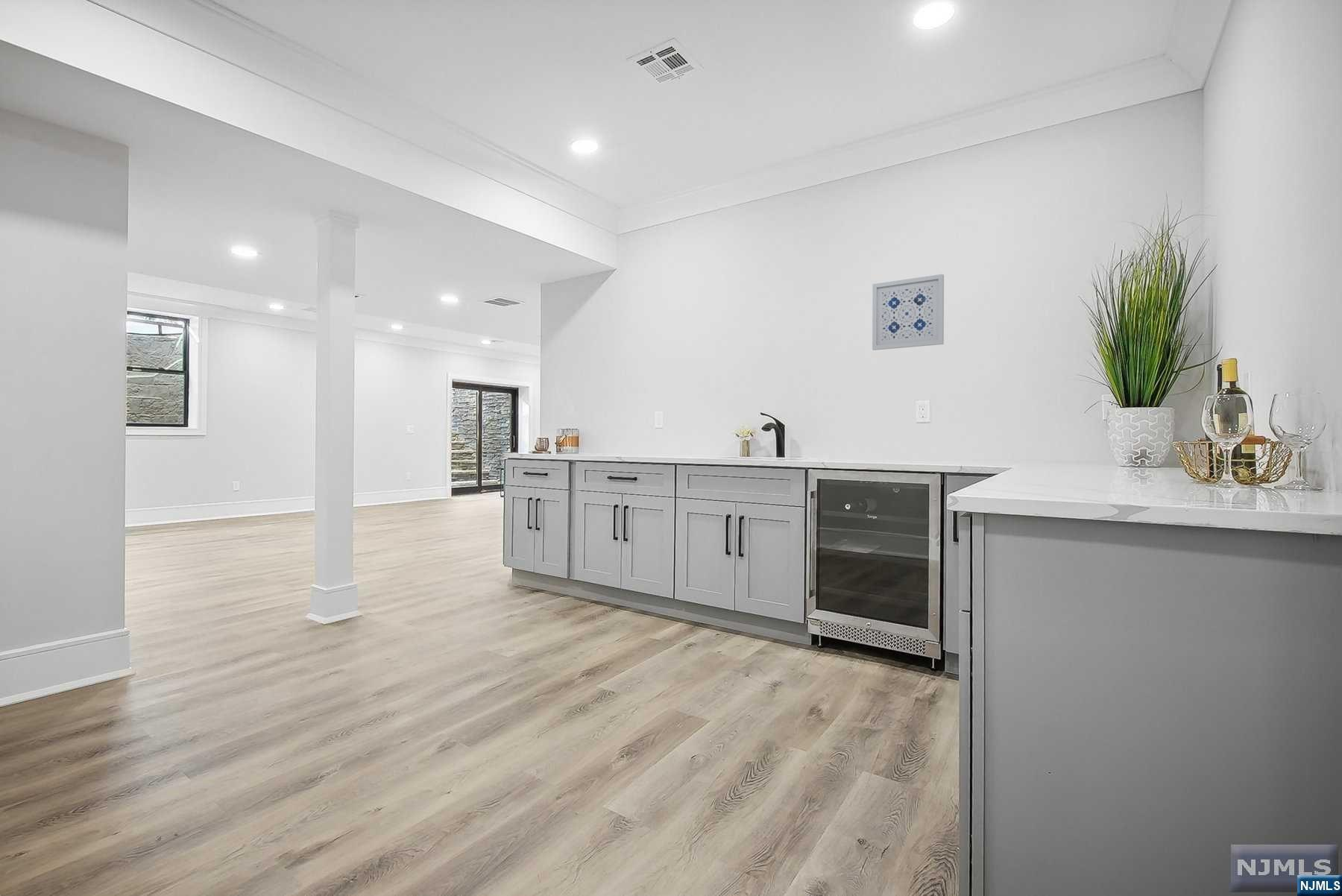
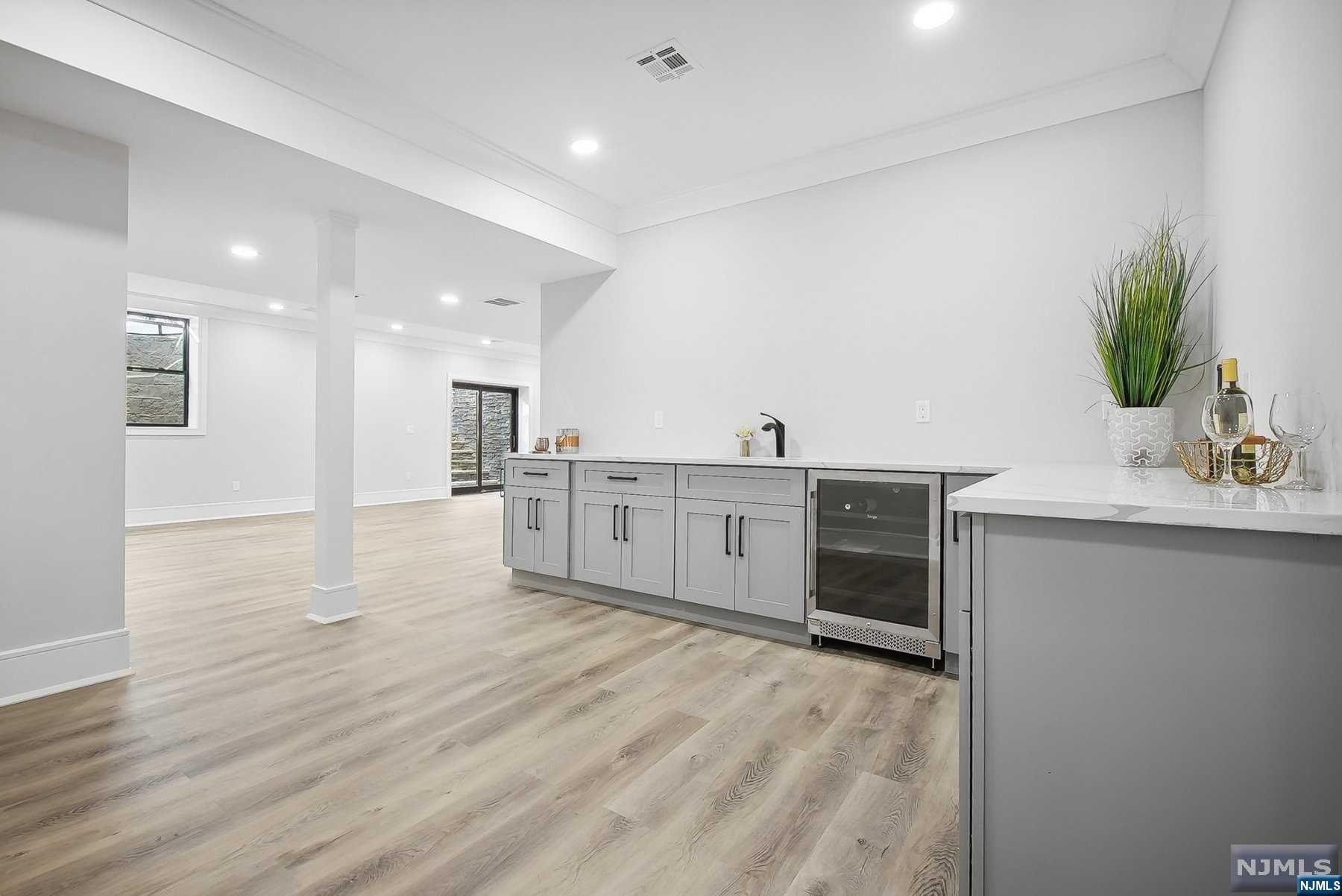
- wall art [872,274,945,351]
